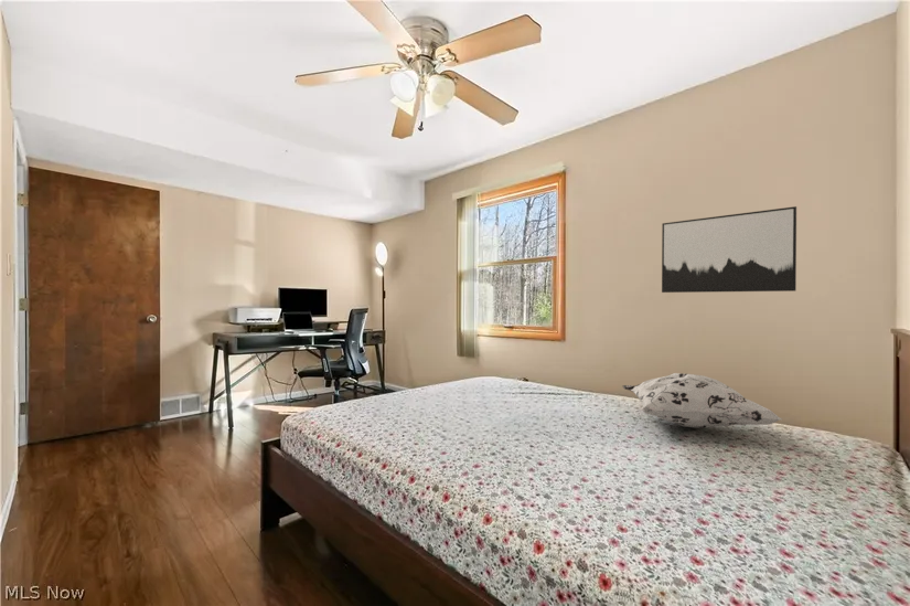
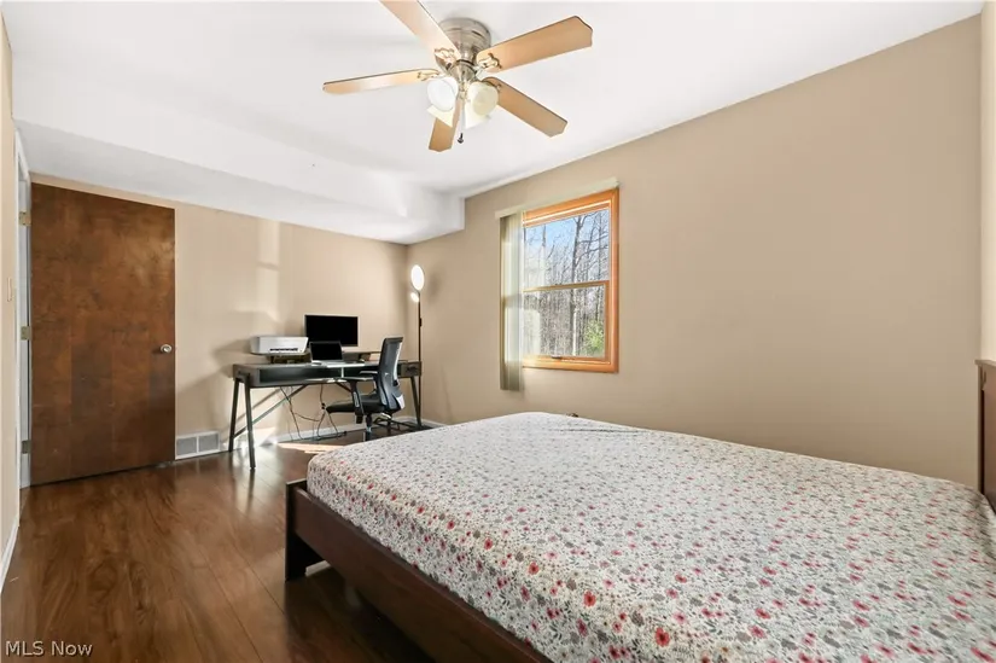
- wall art [661,205,797,294]
- decorative pillow [622,372,783,429]
